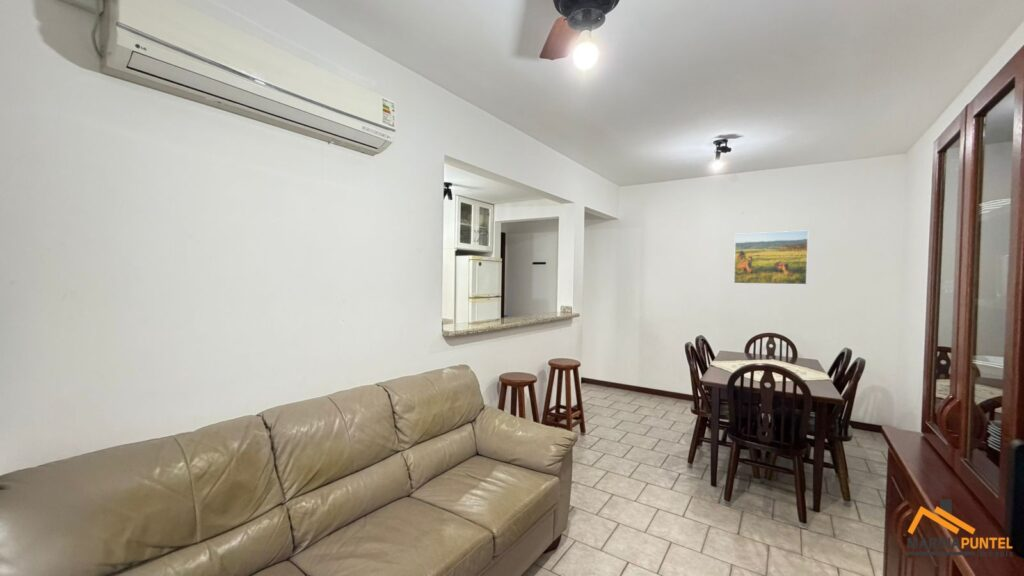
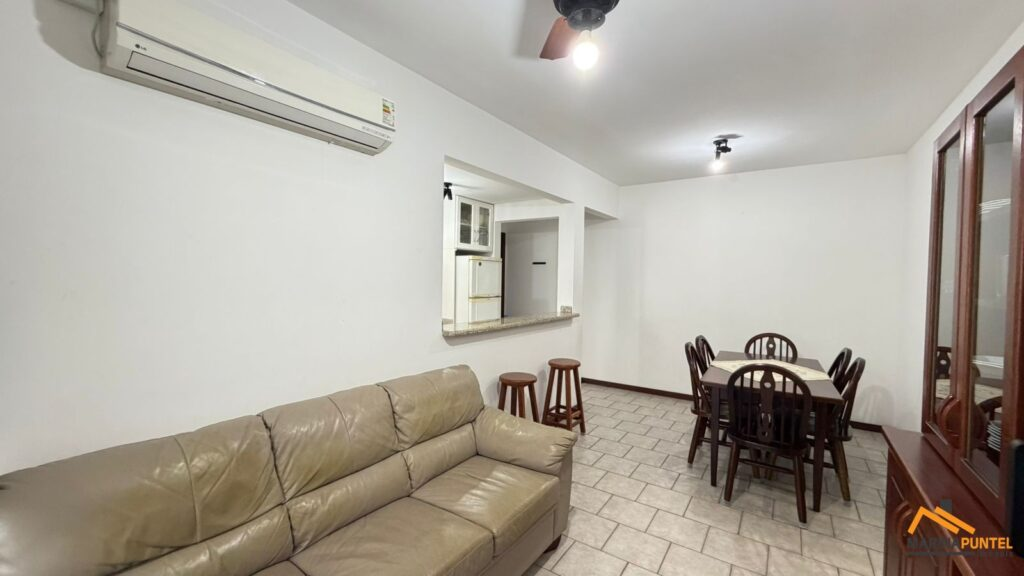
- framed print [733,230,809,286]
